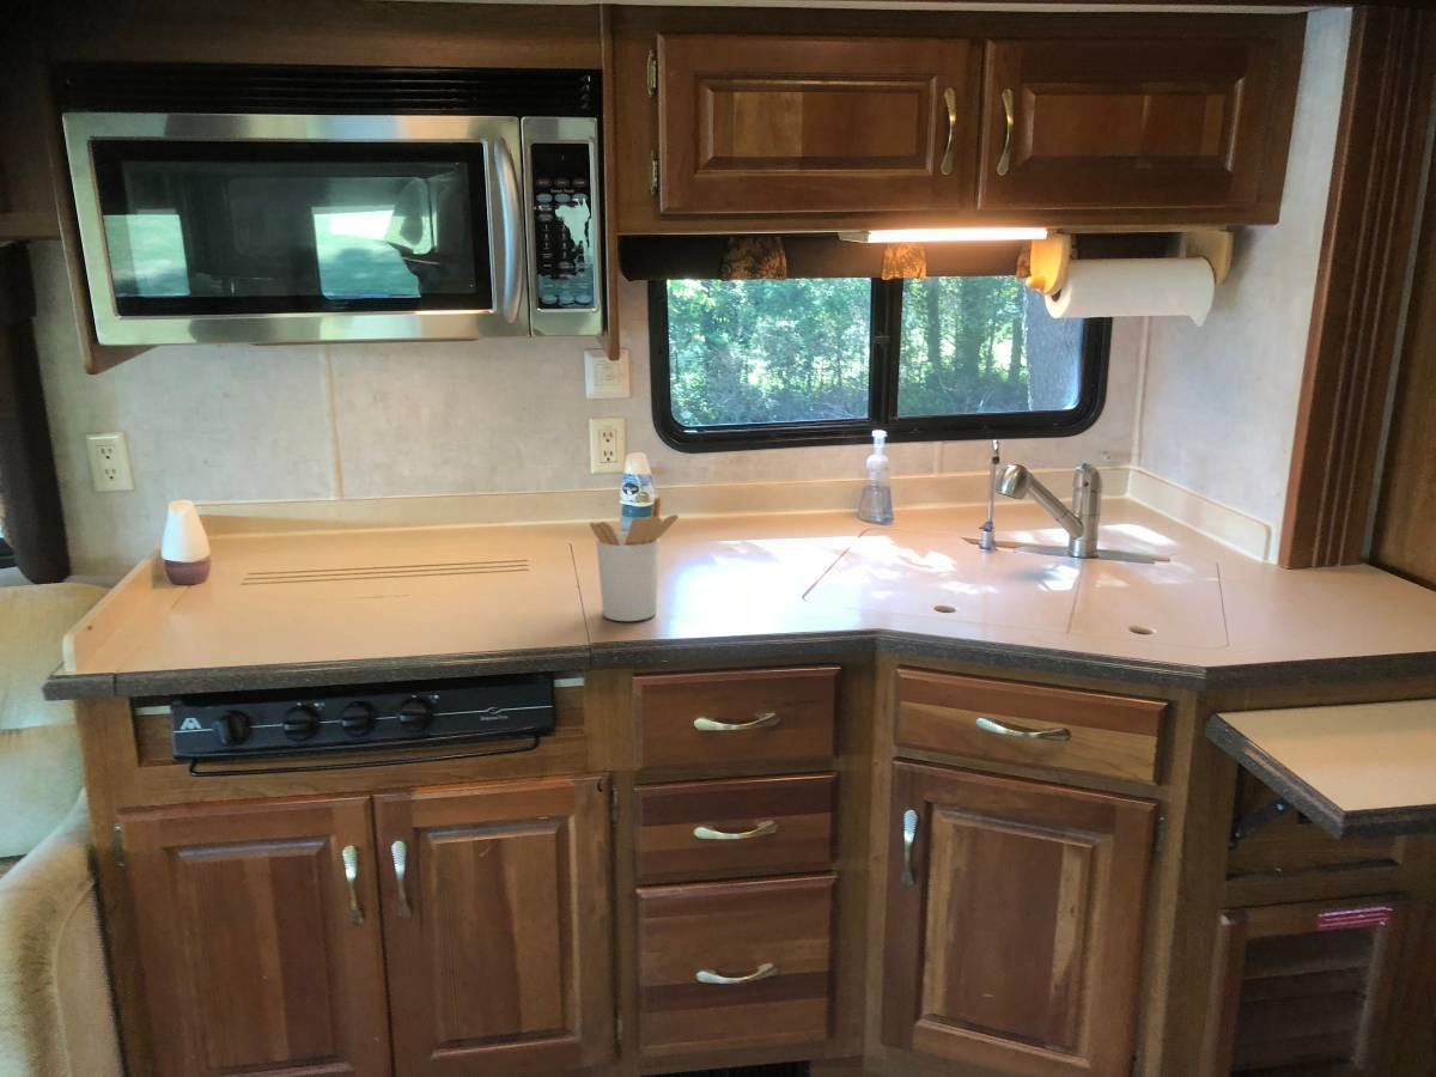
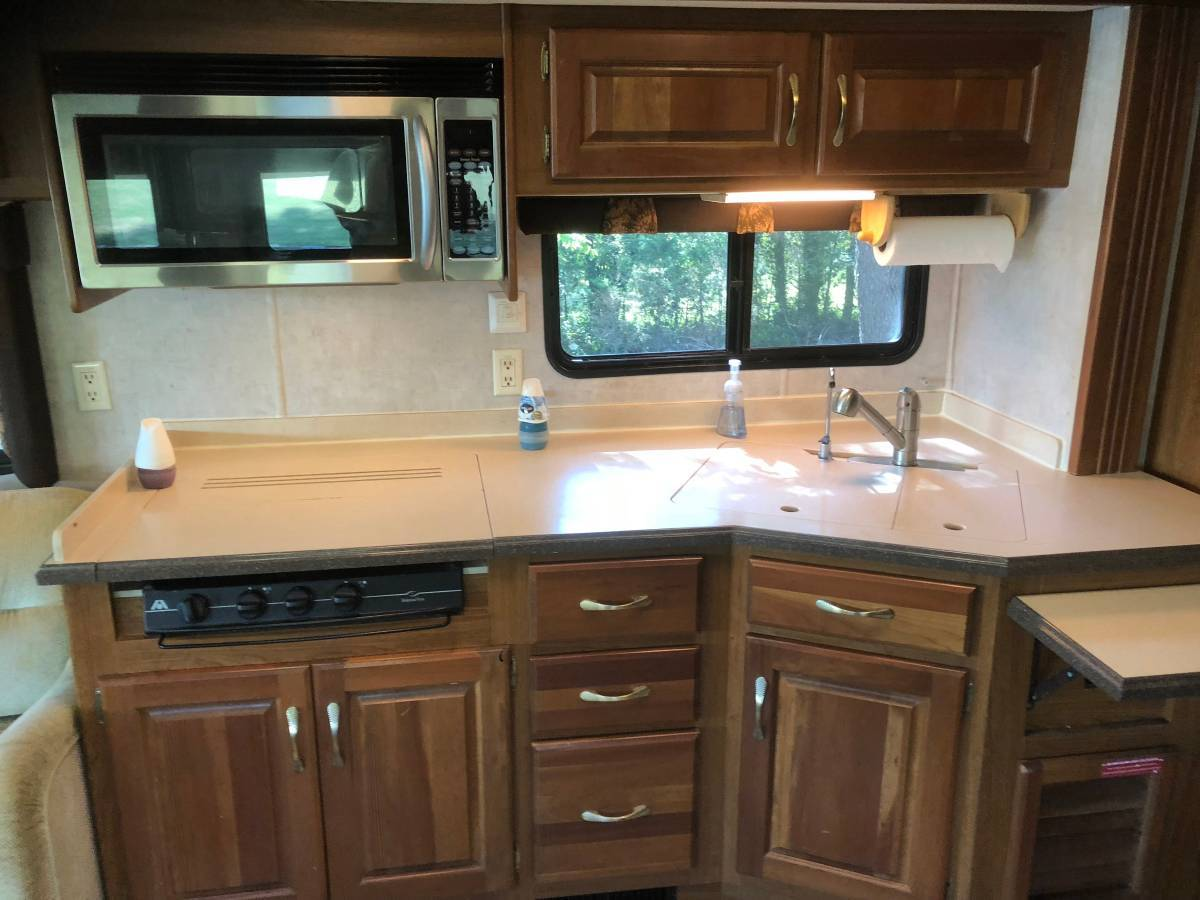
- utensil holder [589,495,680,622]
